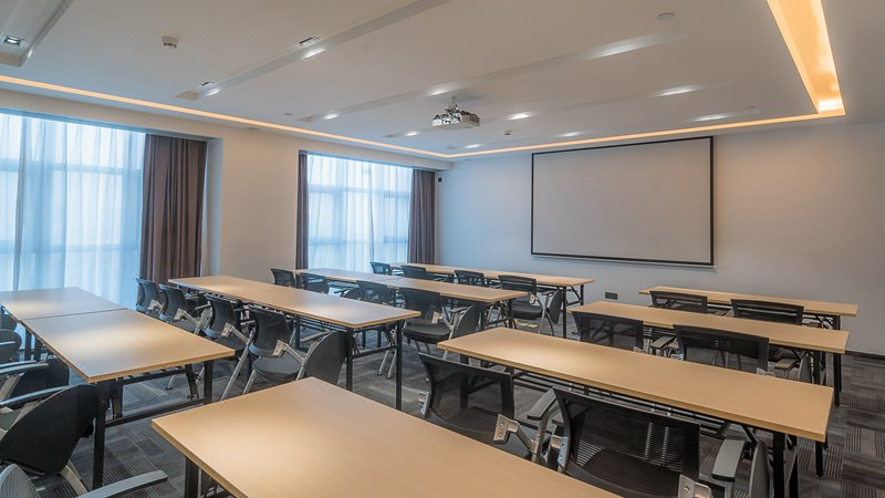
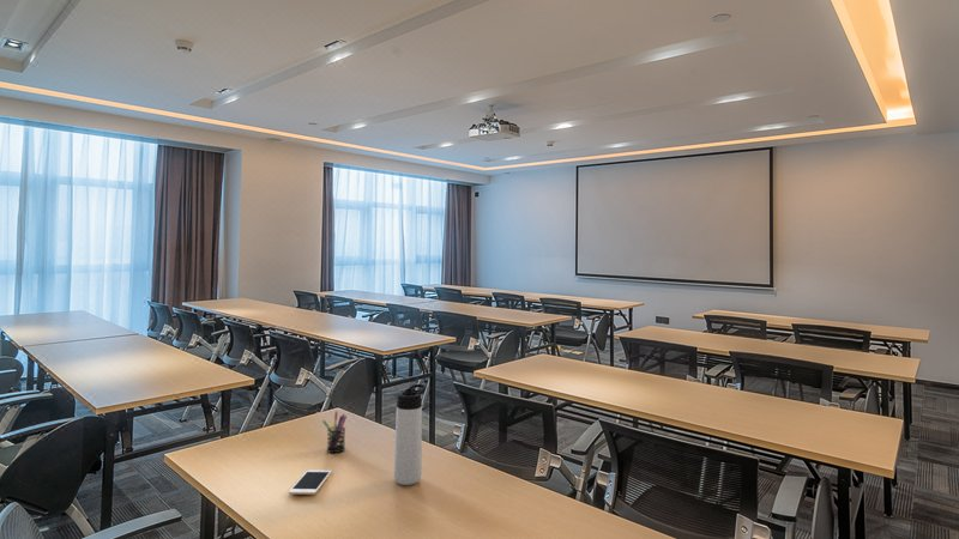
+ thermos bottle [393,383,427,486]
+ cell phone [288,470,333,496]
+ pen holder [321,411,348,454]
